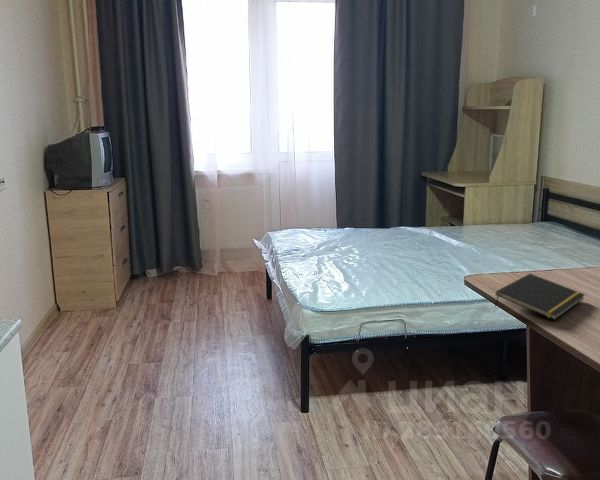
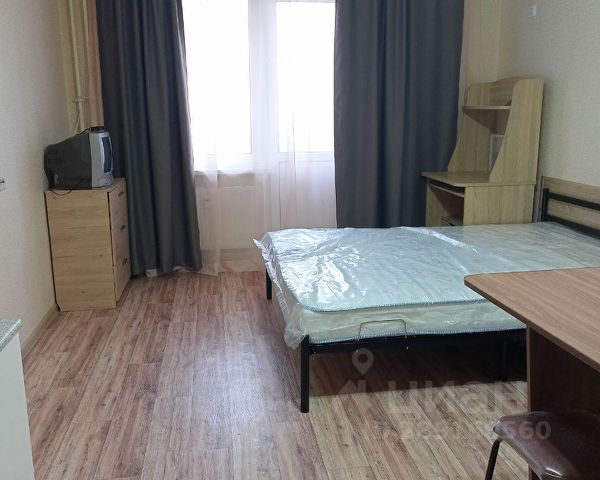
- notepad [494,273,586,321]
